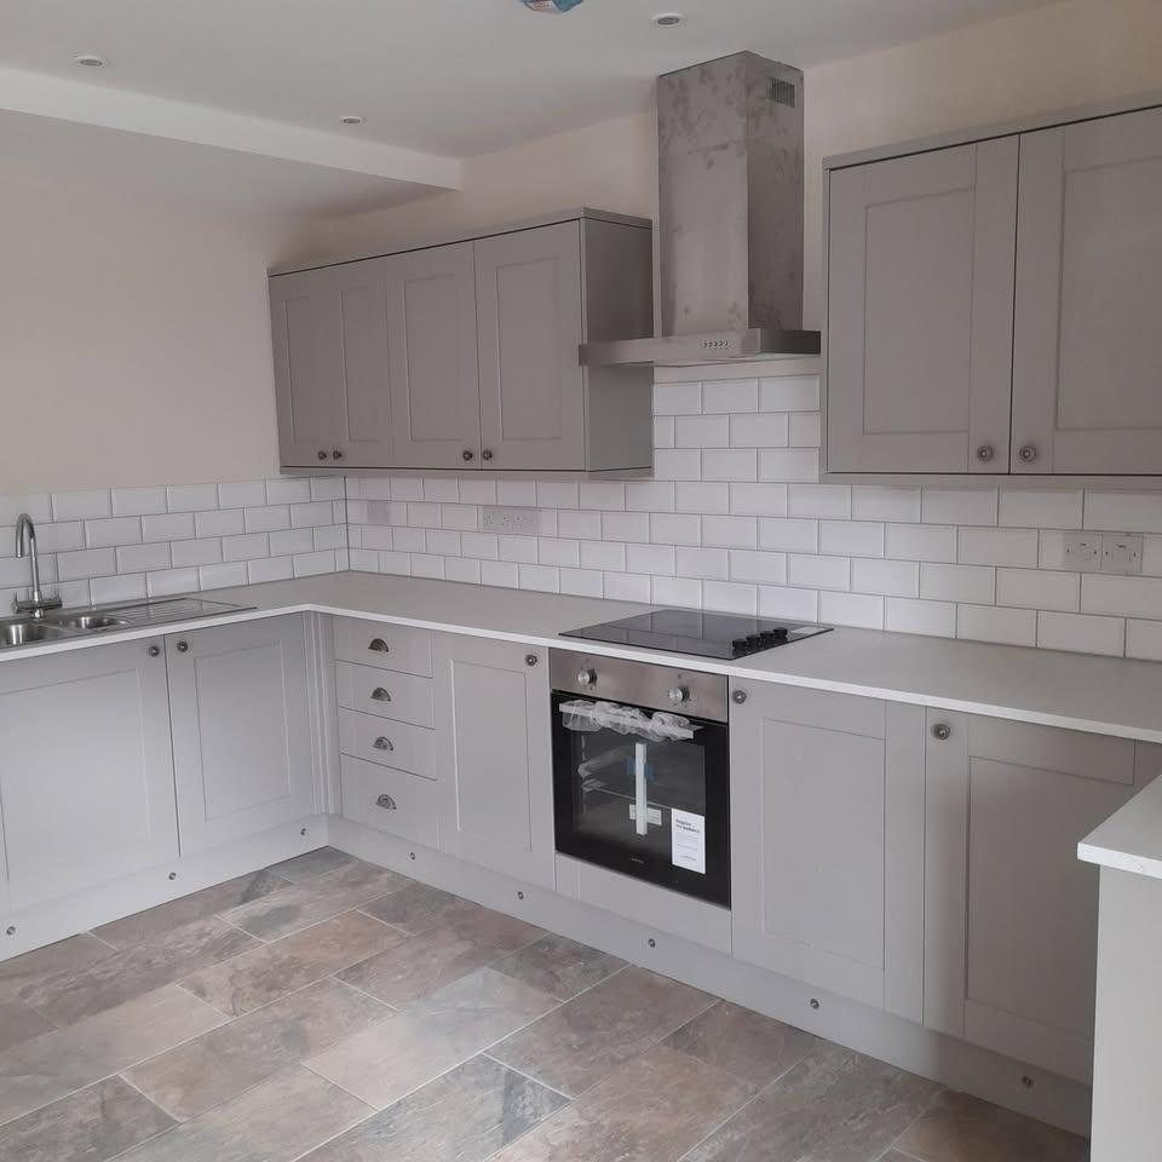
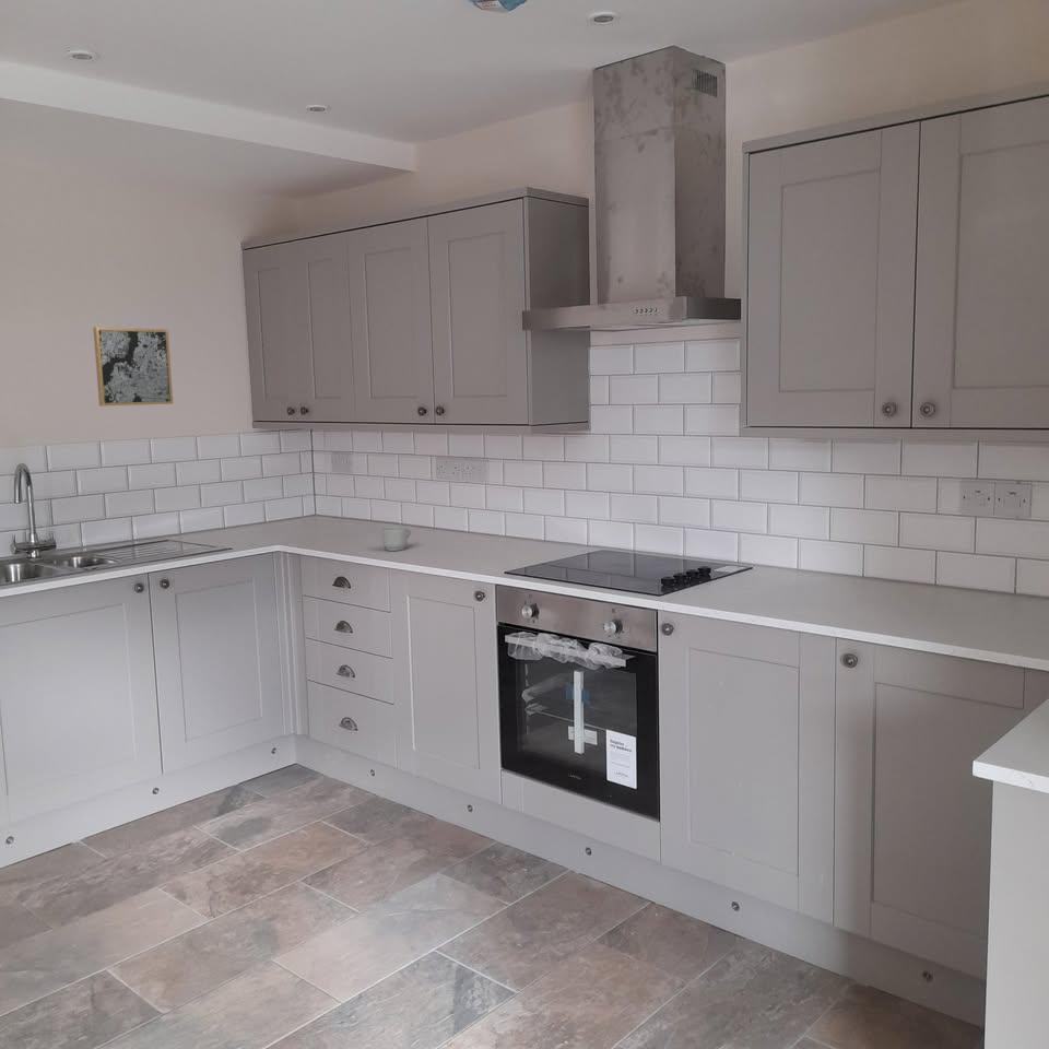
+ wall art [92,327,174,406]
+ mug [381,526,412,552]
